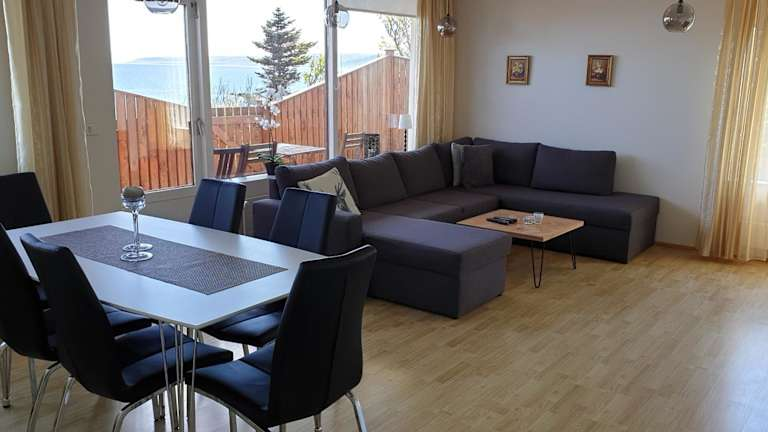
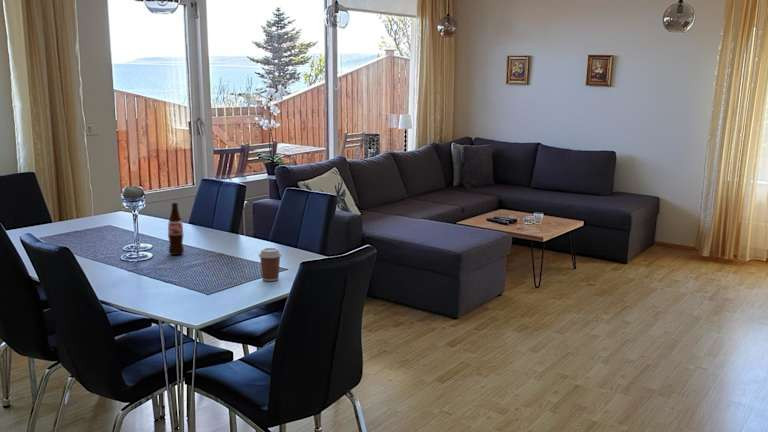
+ coffee cup [258,247,283,282]
+ bottle [167,202,185,256]
